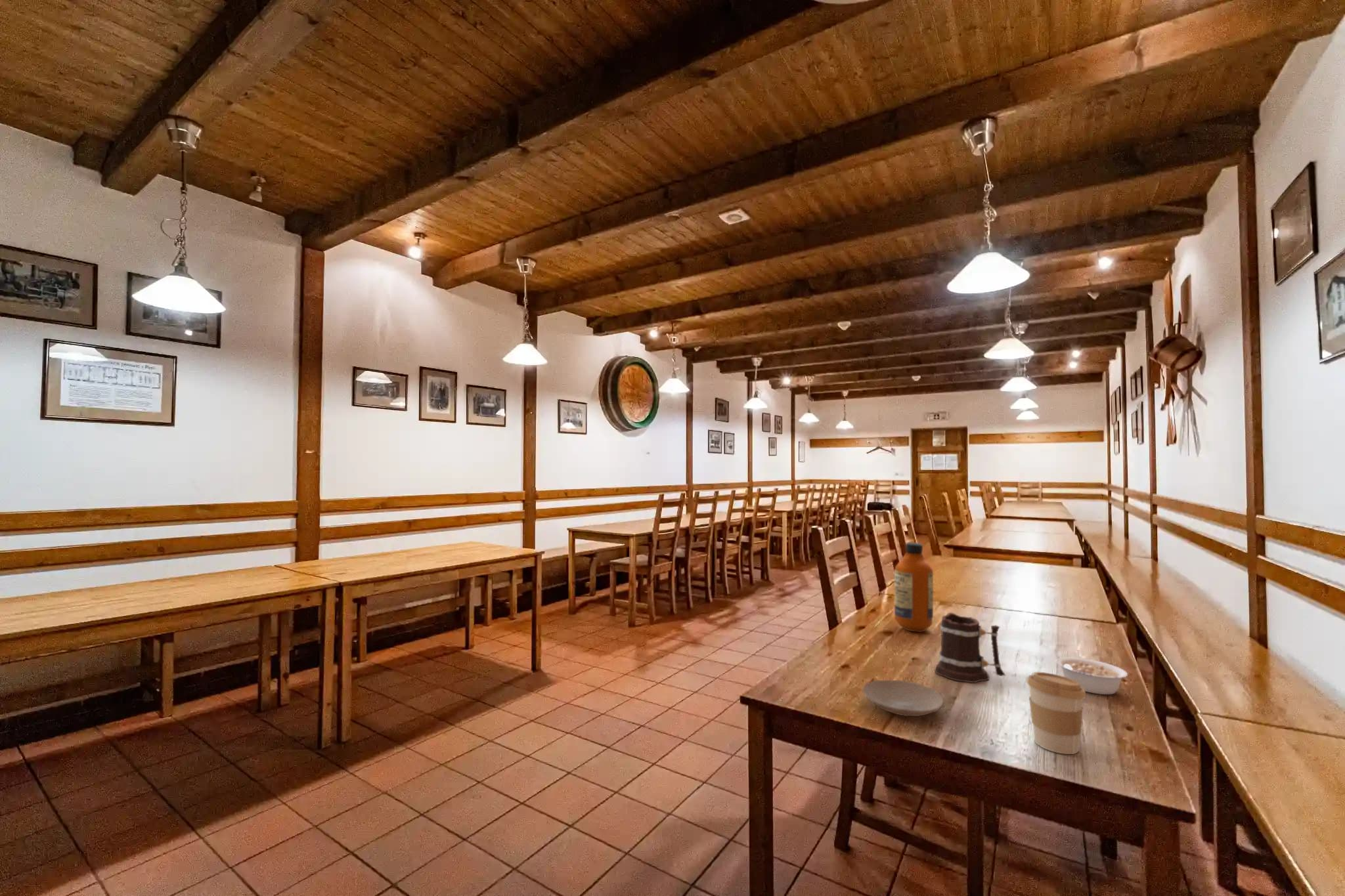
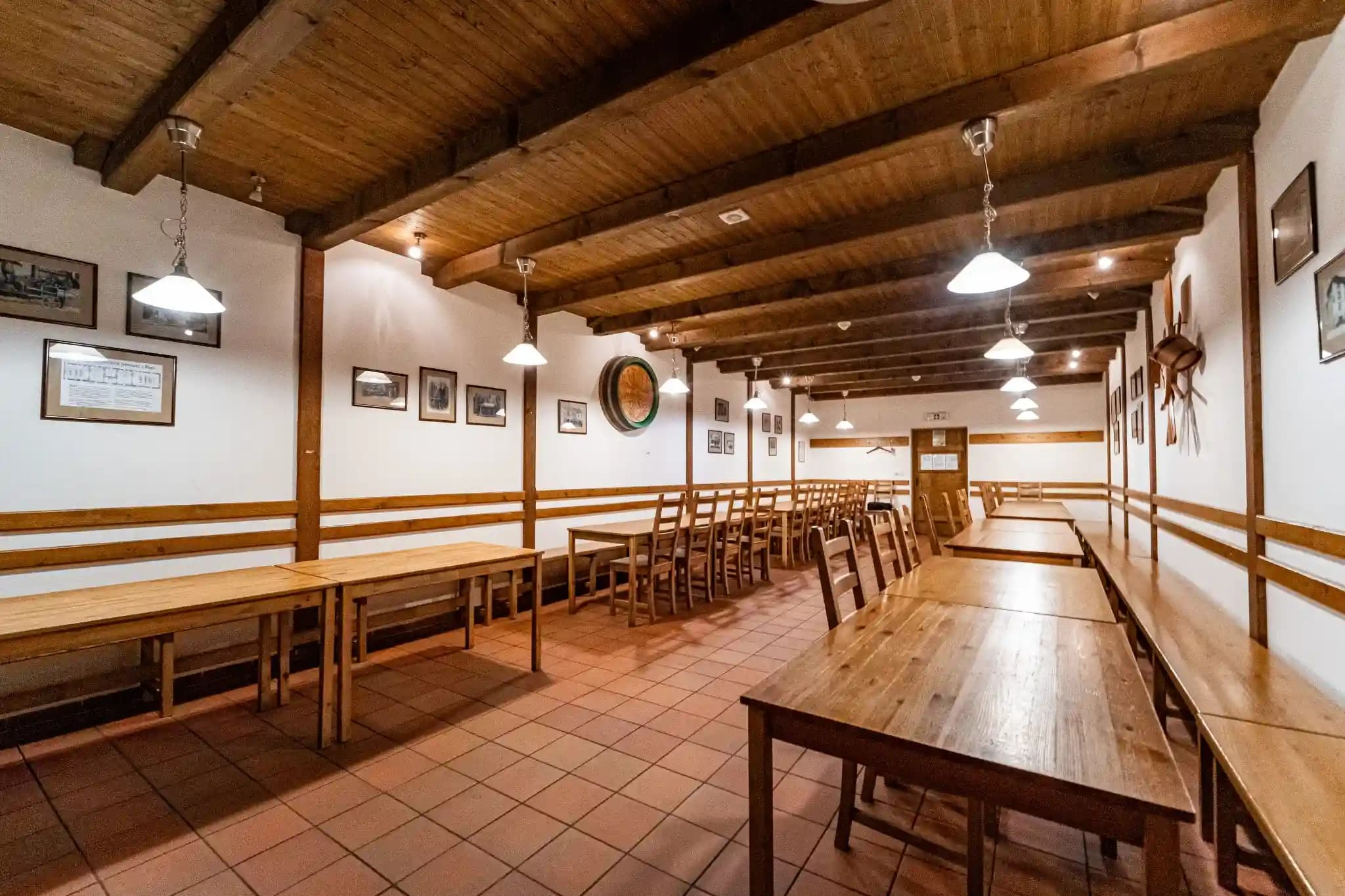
- beer mug [934,612,1006,683]
- plate [862,679,945,717]
- legume [1055,657,1132,695]
- coffee cup [1026,672,1087,755]
- bottle [894,542,934,633]
